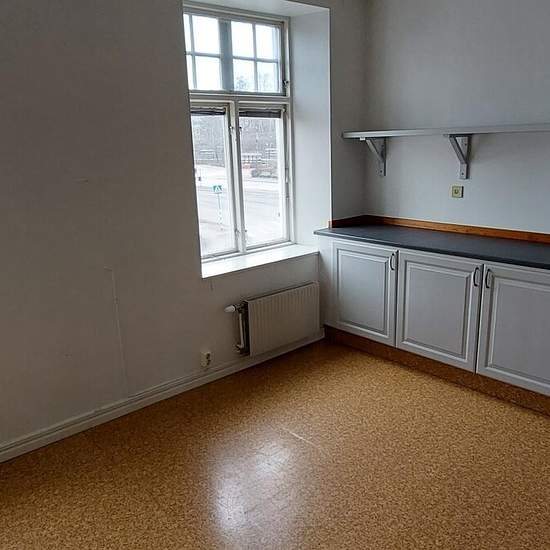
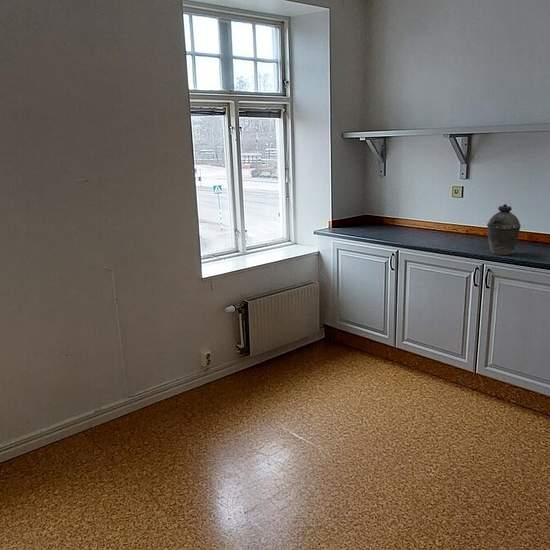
+ kettle [486,203,521,256]
